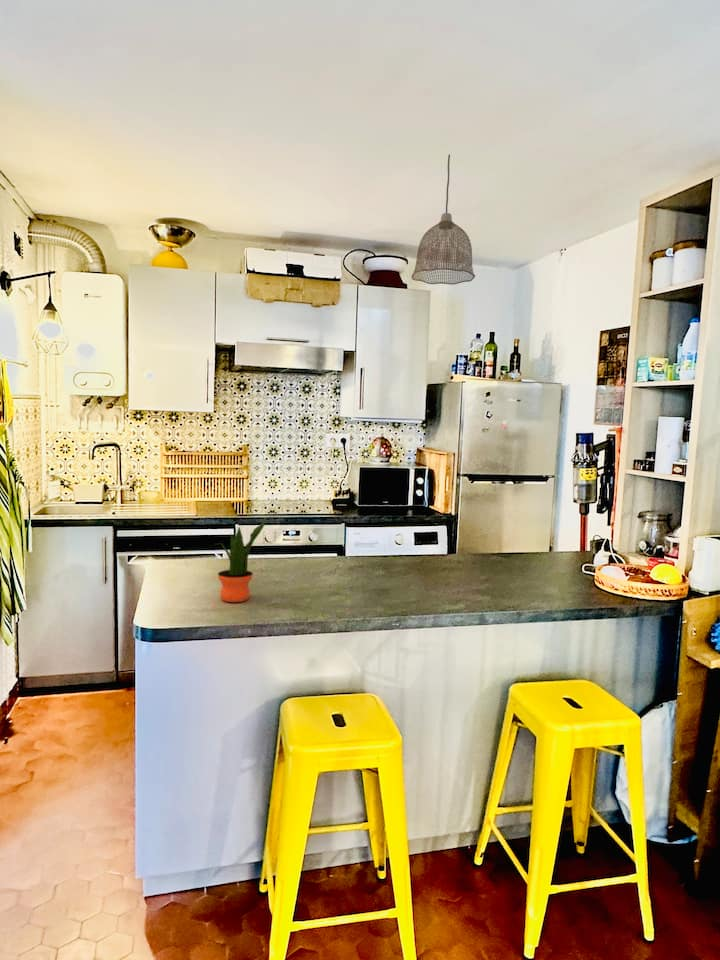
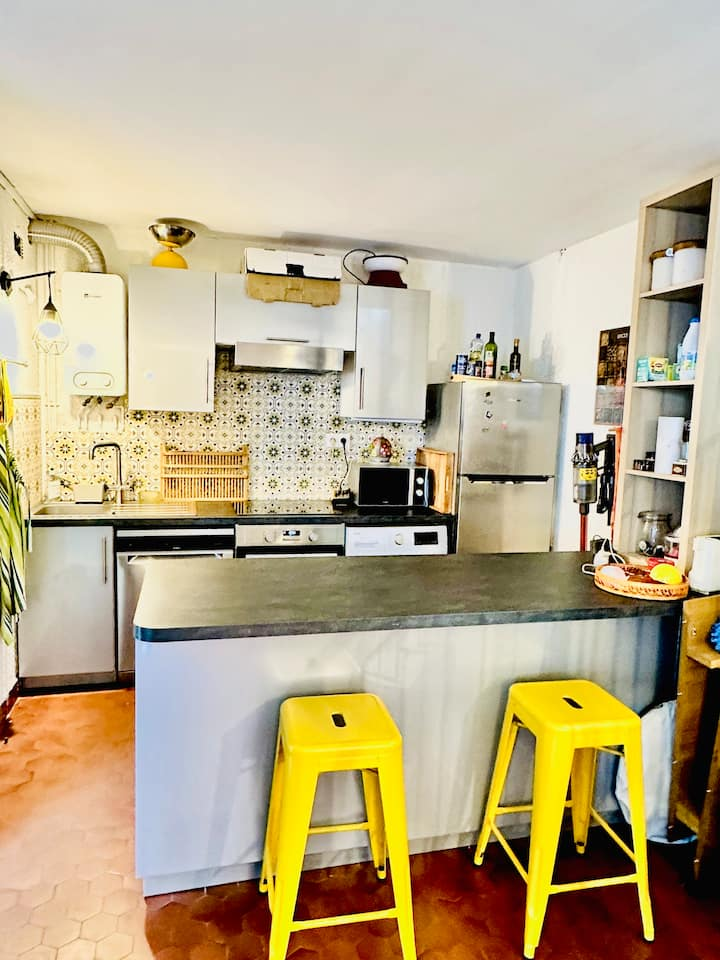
- potted plant [217,516,268,603]
- pendant lamp [411,154,476,286]
